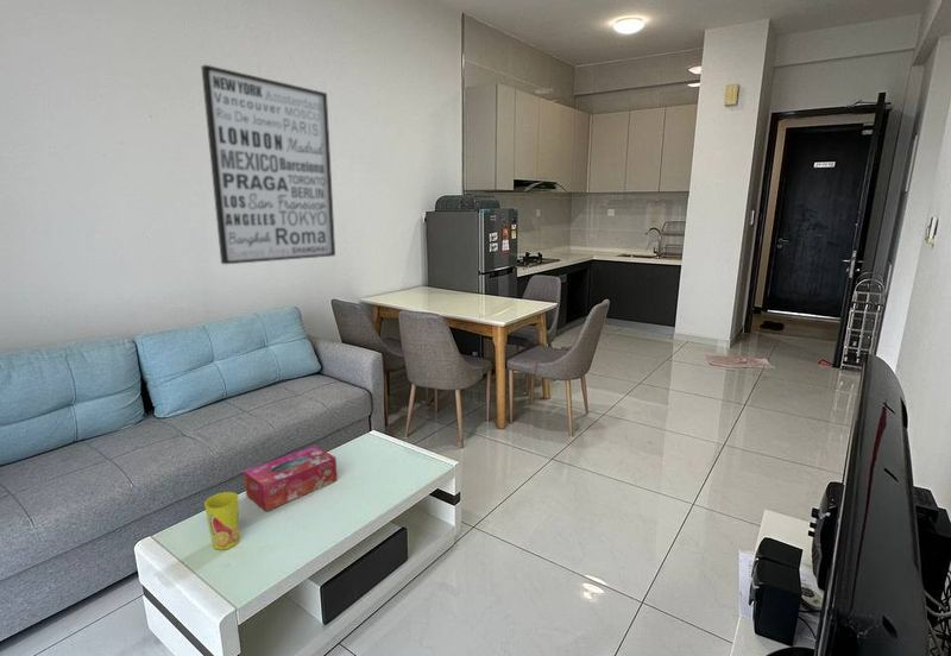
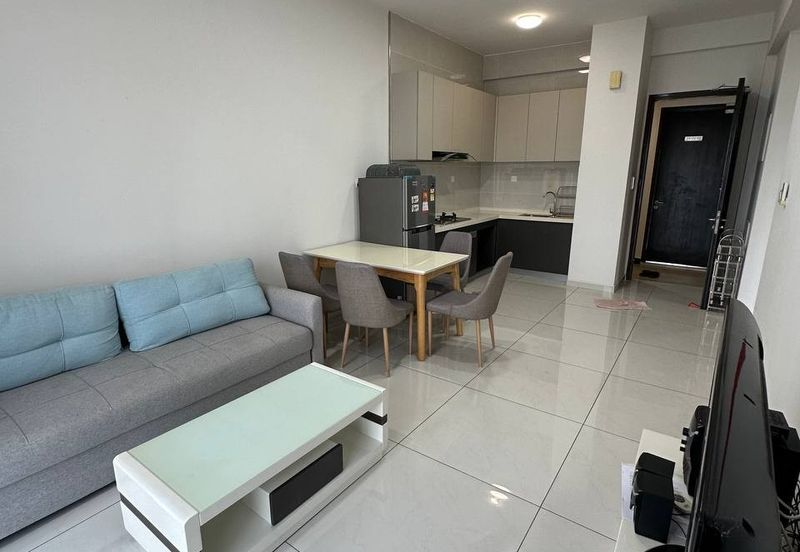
- wall art [200,64,336,265]
- cup [203,491,240,551]
- tissue box [243,444,339,512]
